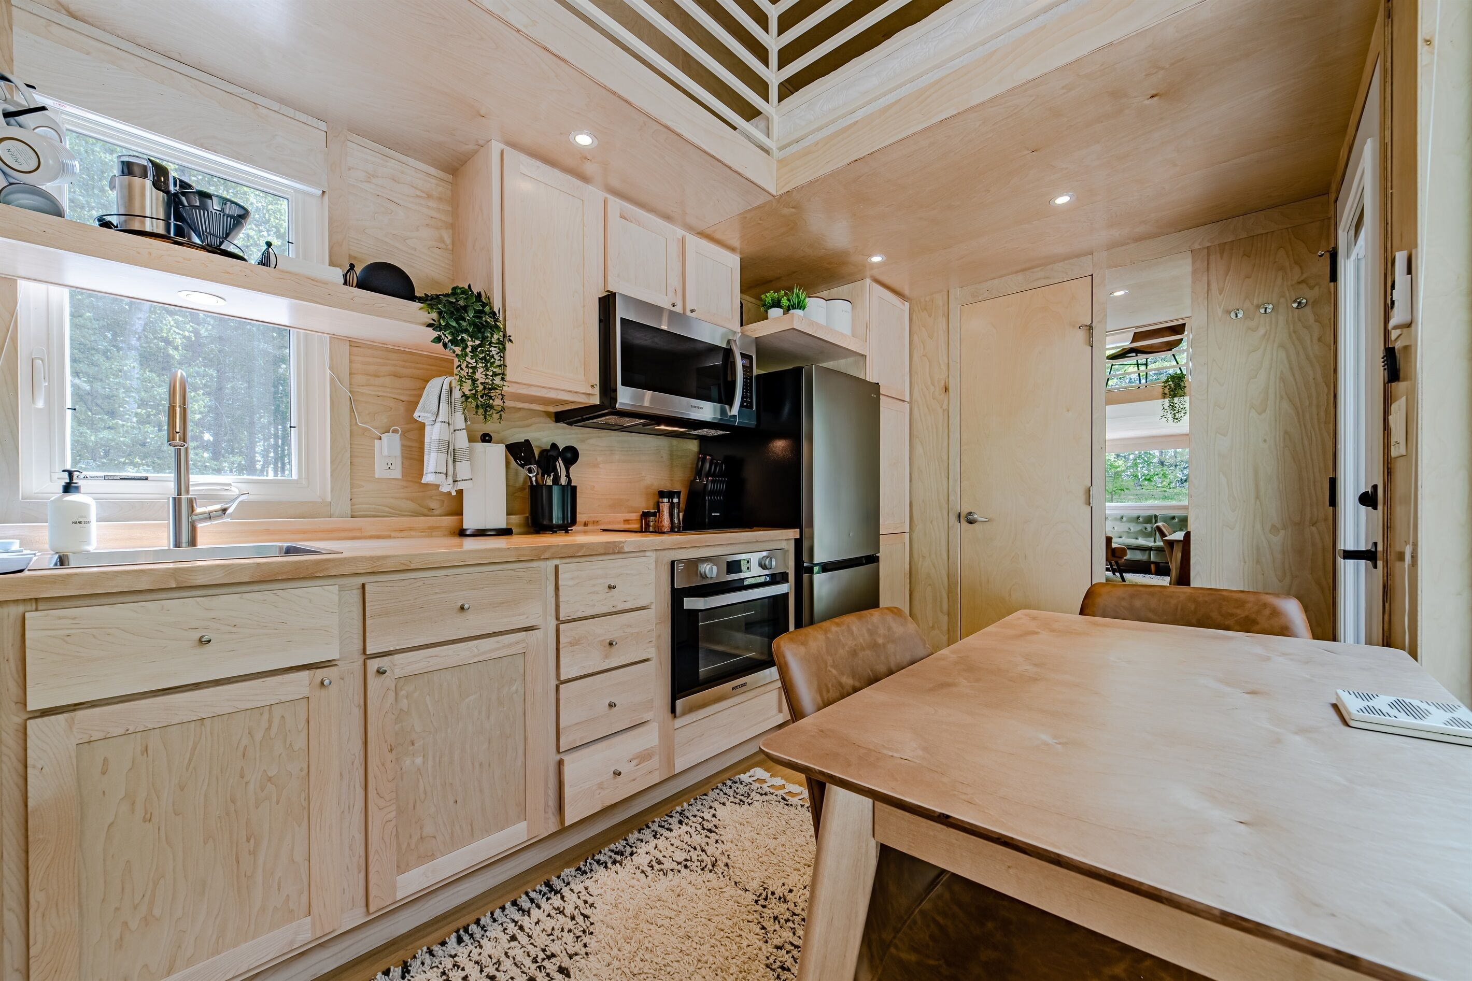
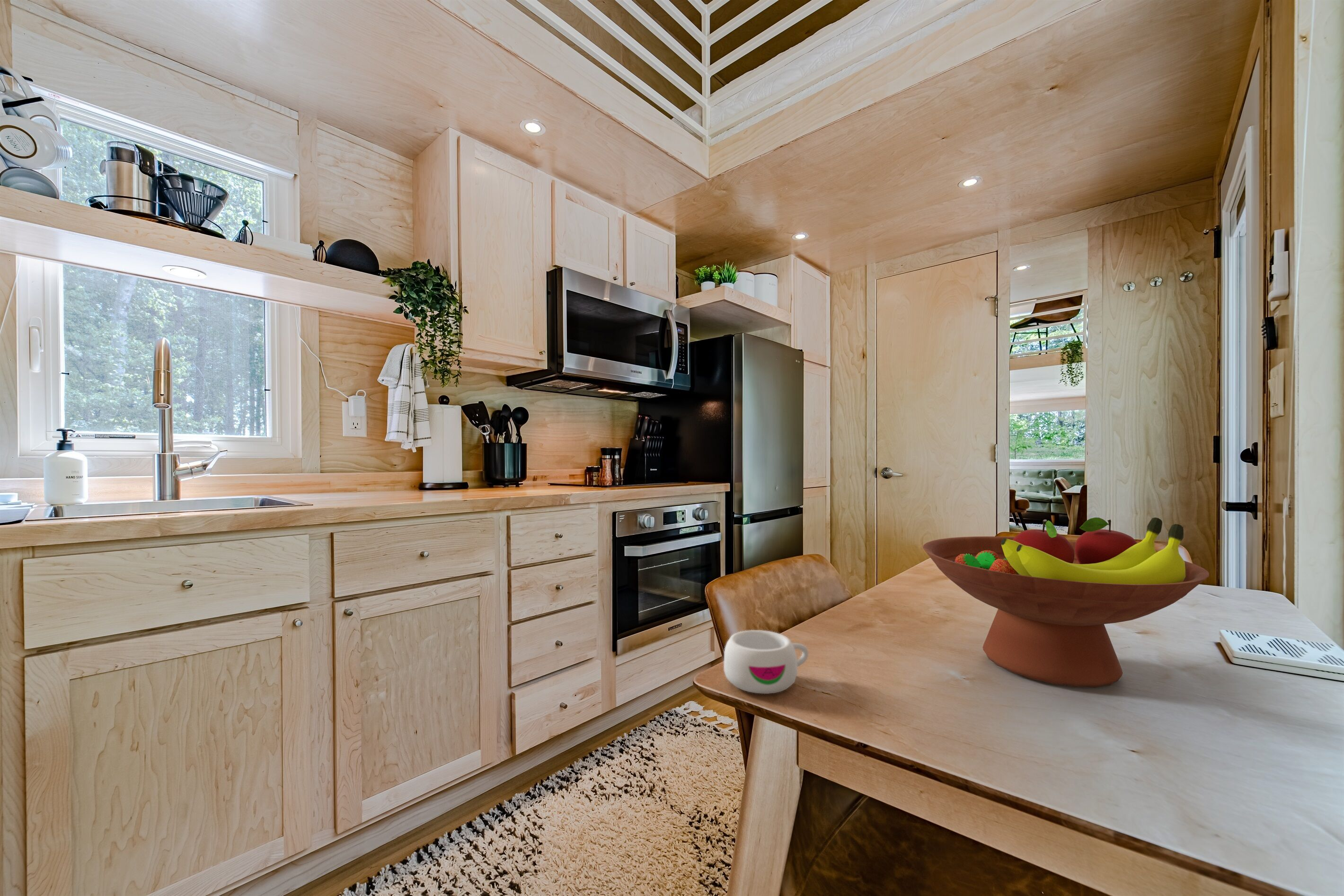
+ mug [723,630,809,694]
+ fruit bowl [922,517,1210,688]
